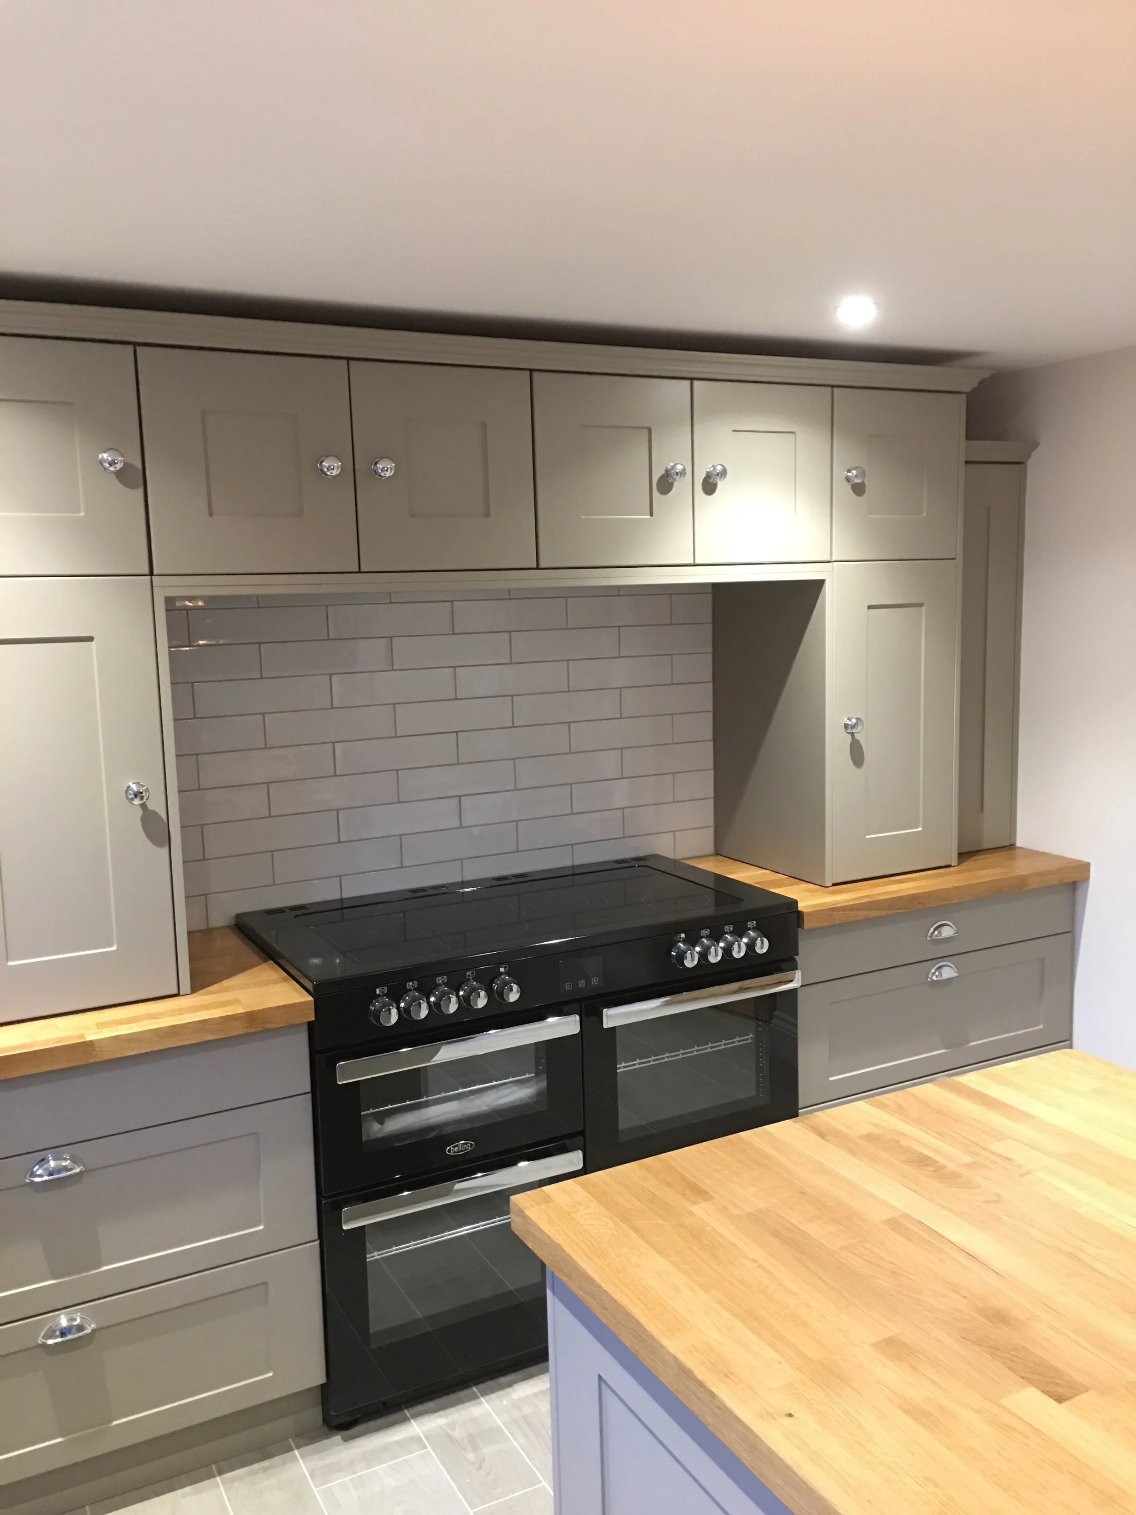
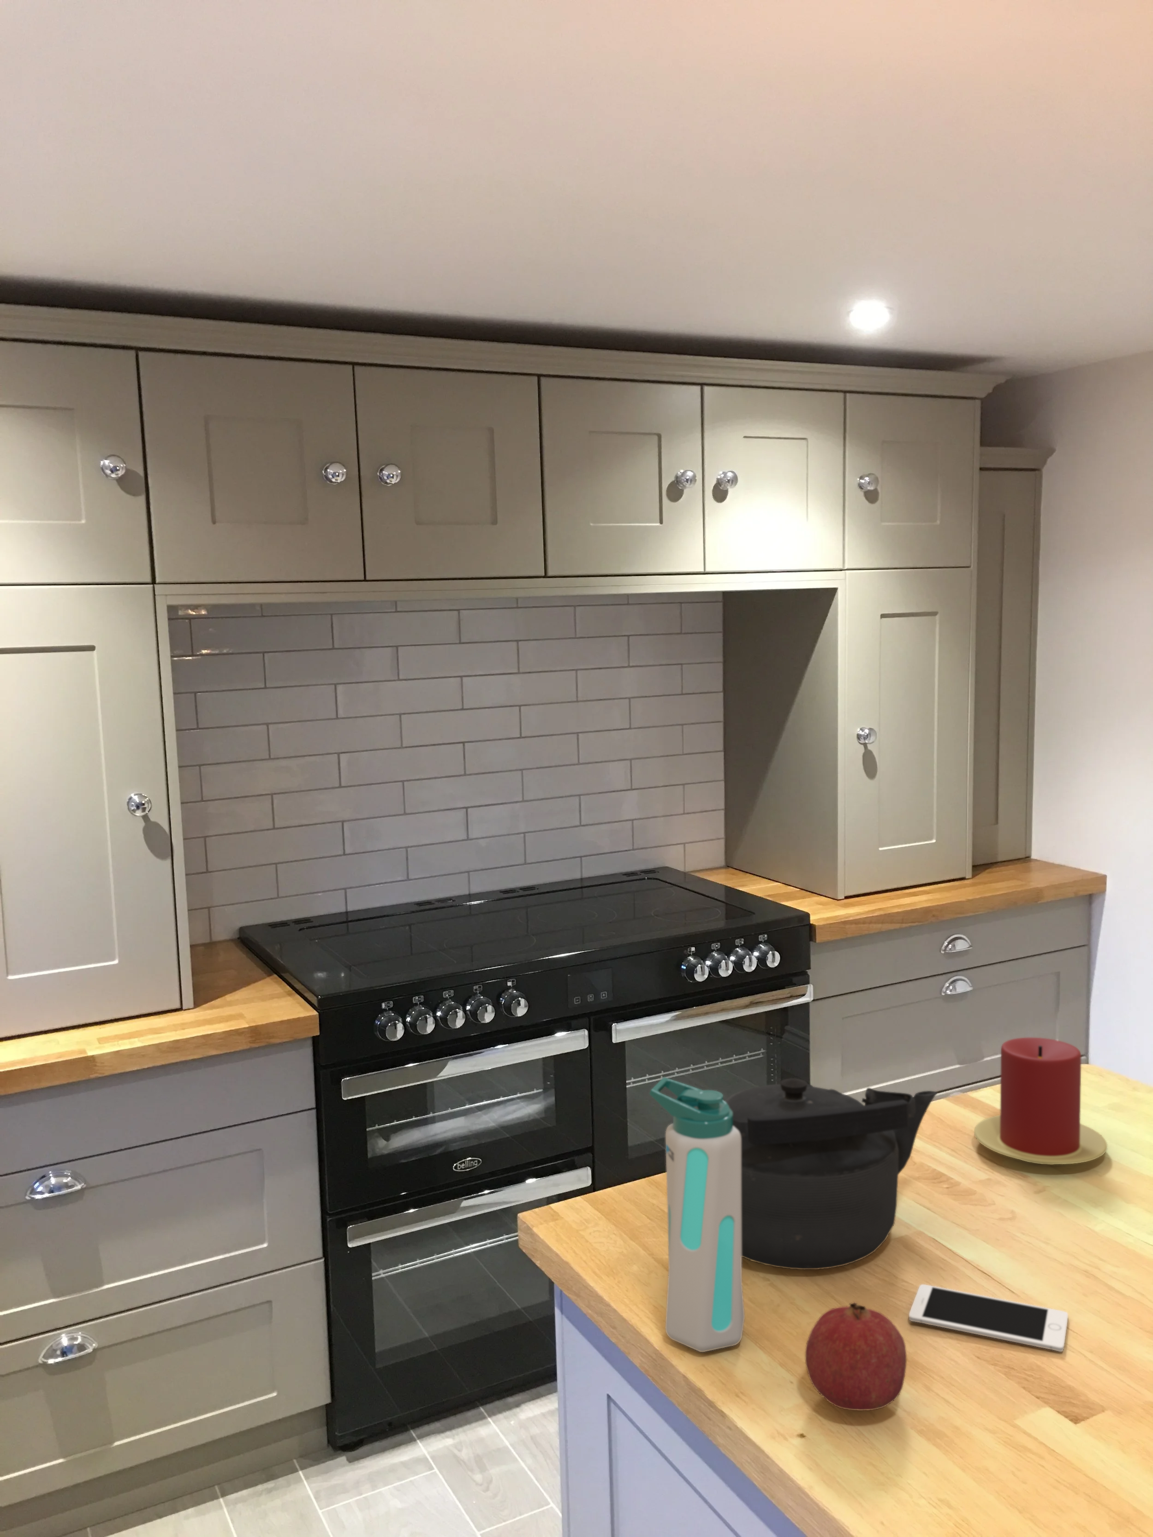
+ water bottle [649,1077,745,1353]
+ fruit [804,1301,907,1411]
+ cell phone [908,1284,1068,1352]
+ candle [974,1037,1108,1165]
+ kettle [724,1078,937,1271]
